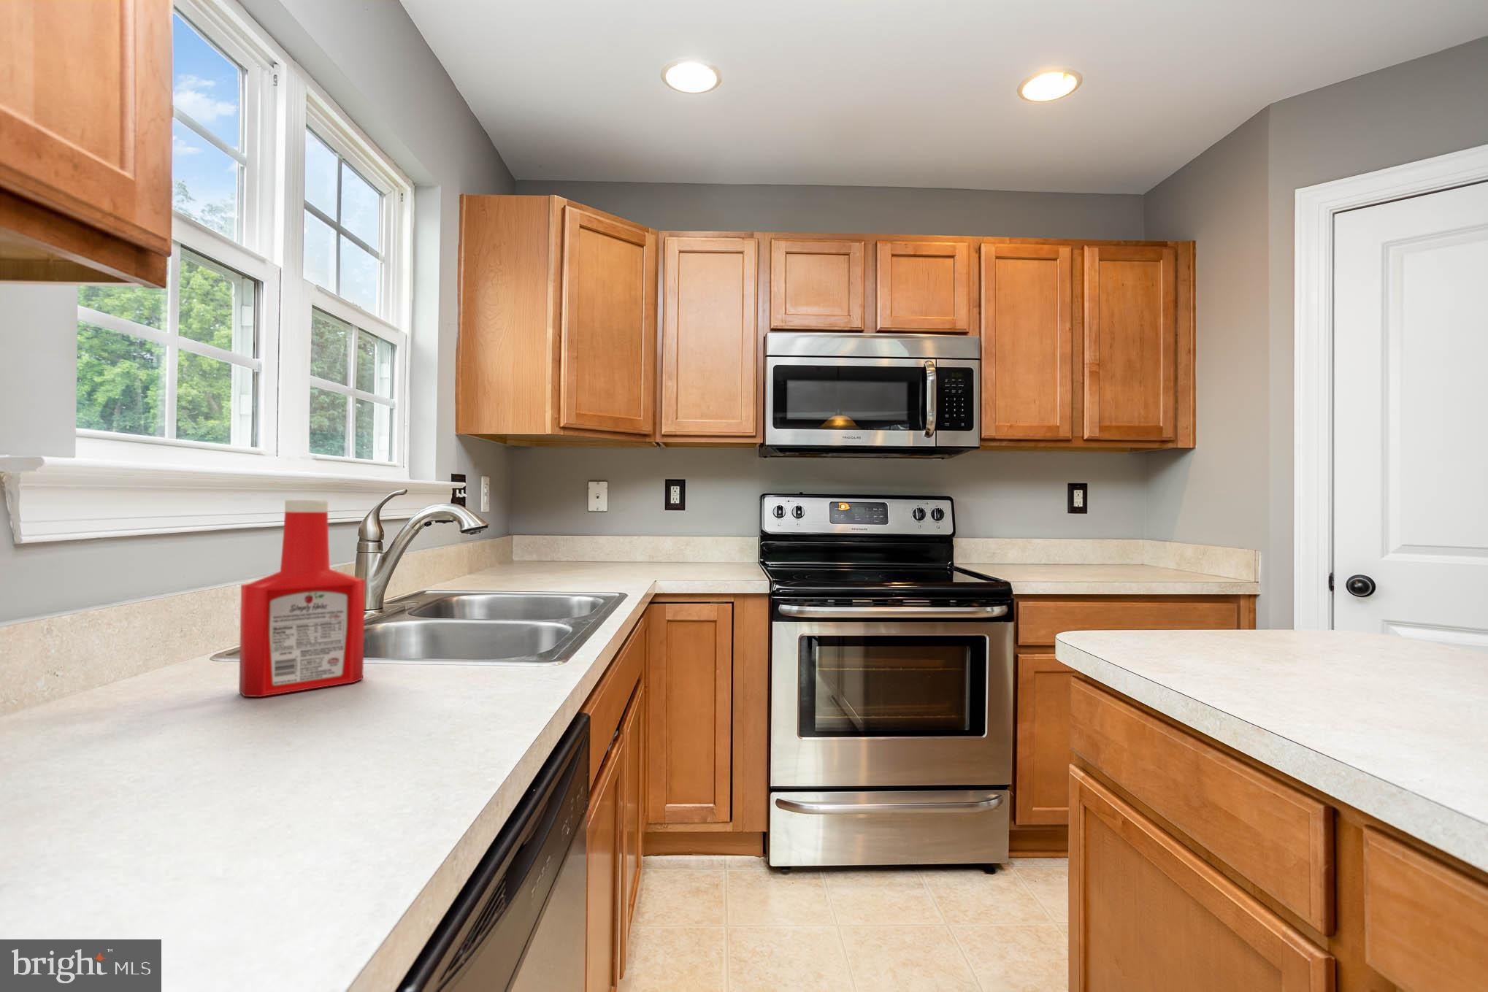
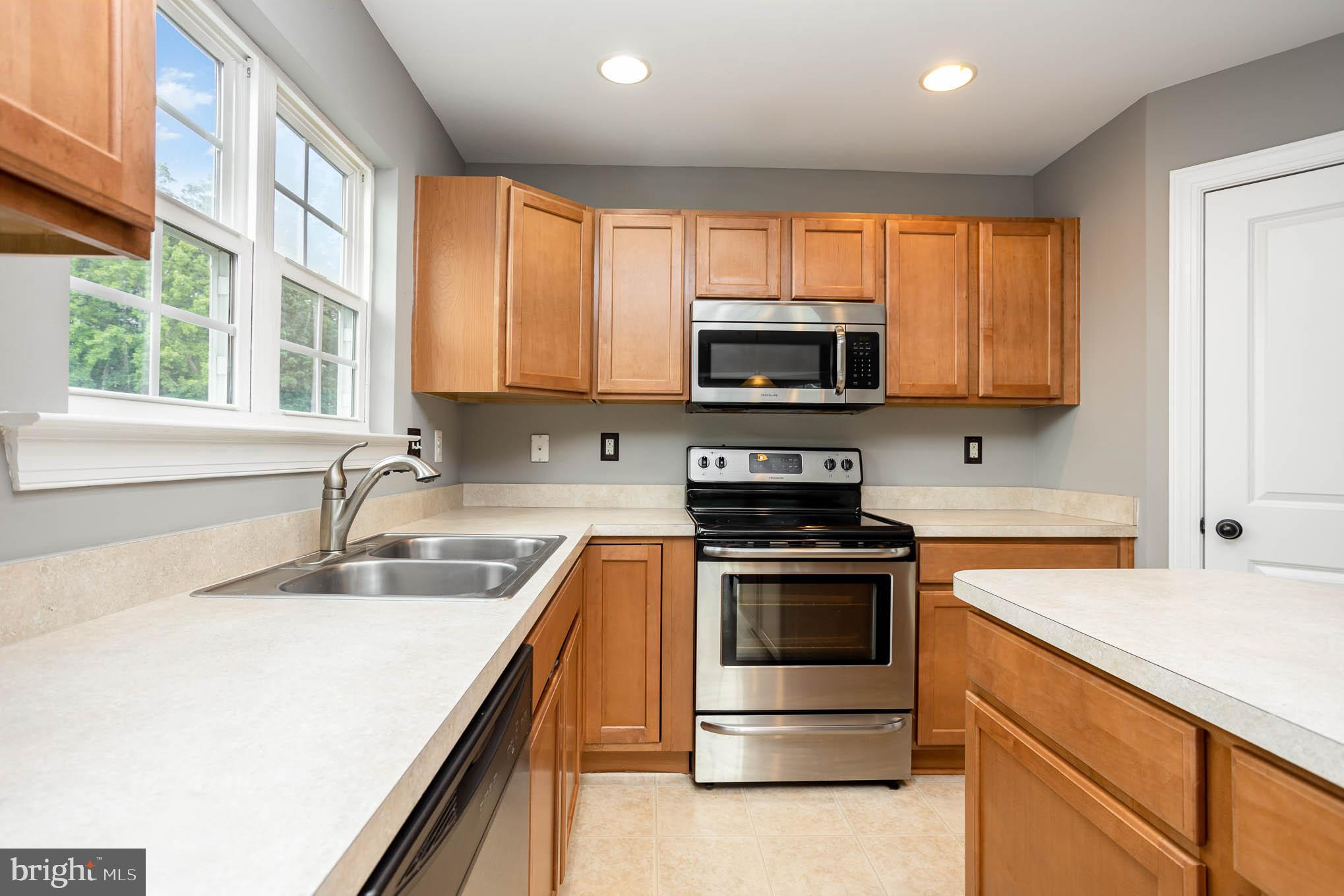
- soap bottle [238,499,365,698]
